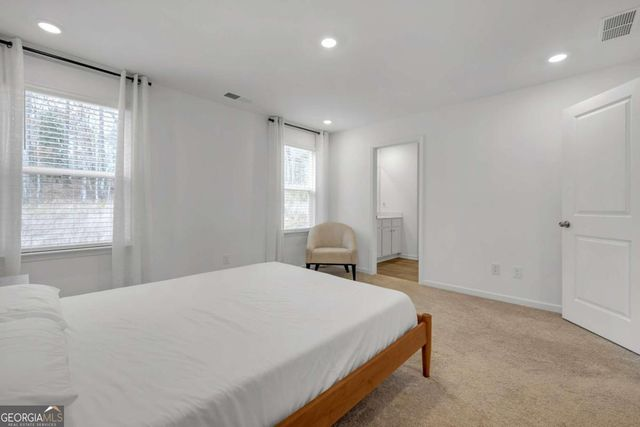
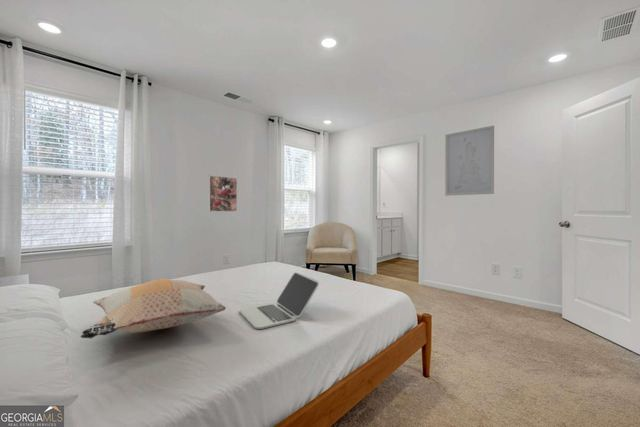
+ wall art [444,125,495,197]
+ laptop [239,271,320,330]
+ decorative pillow [79,278,227,339]
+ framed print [208,174,238,213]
